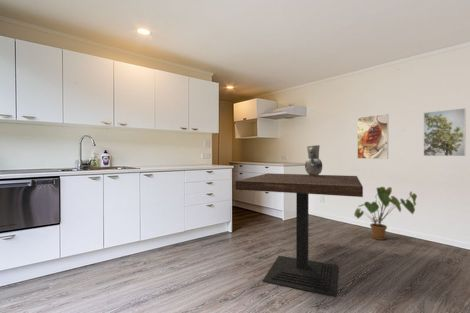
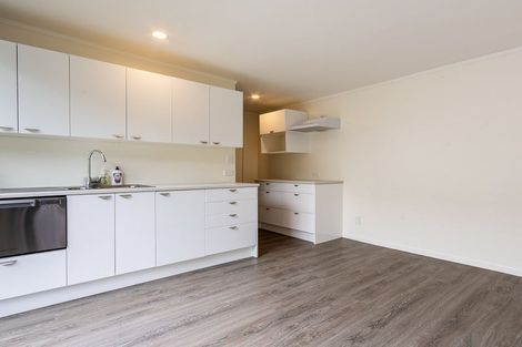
- house plant [353,186,418,241]
- vase [304,144,323,176]
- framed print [423,107,467,157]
- dining table [235,172,364,298]
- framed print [356,113,389,160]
